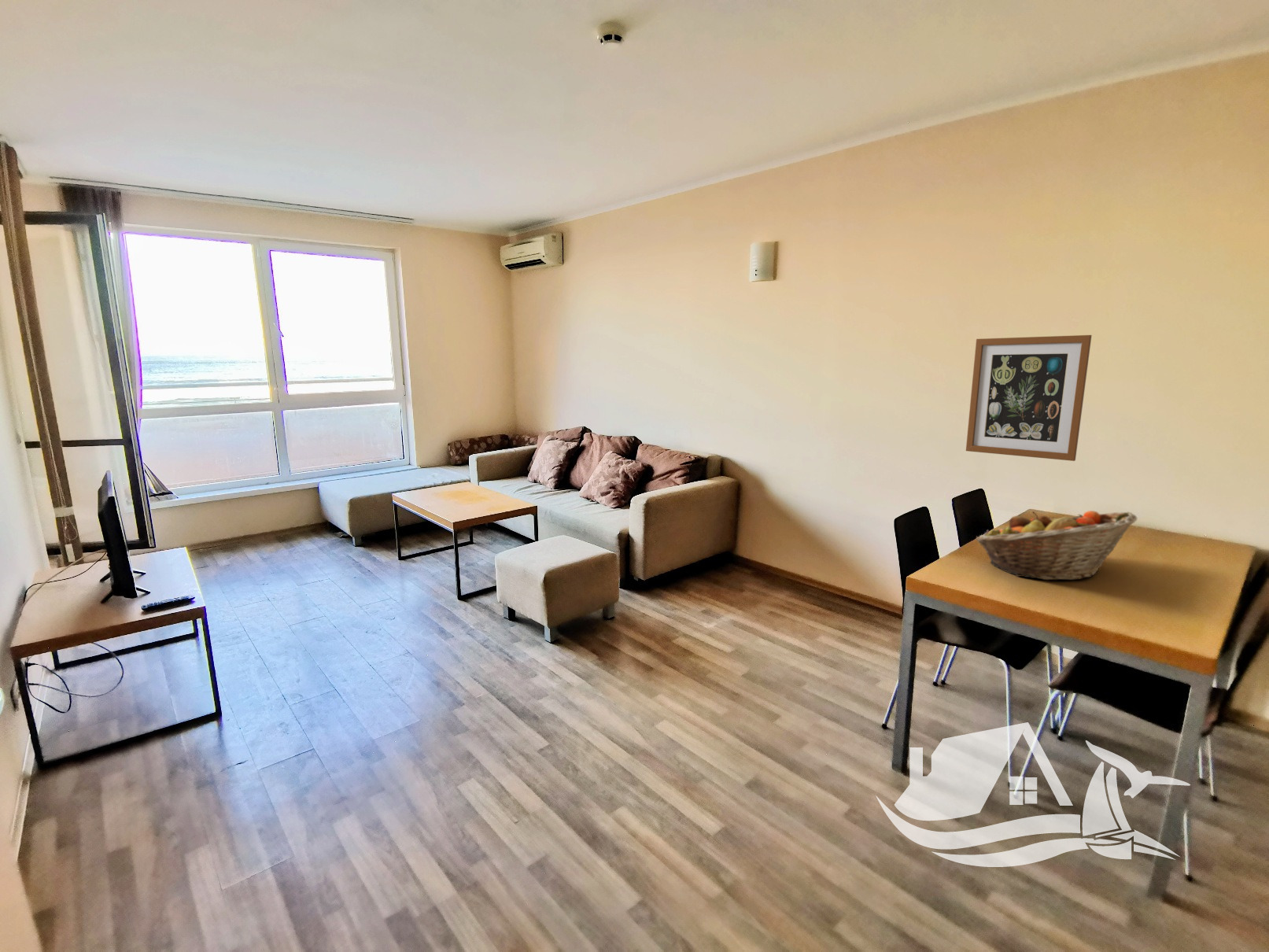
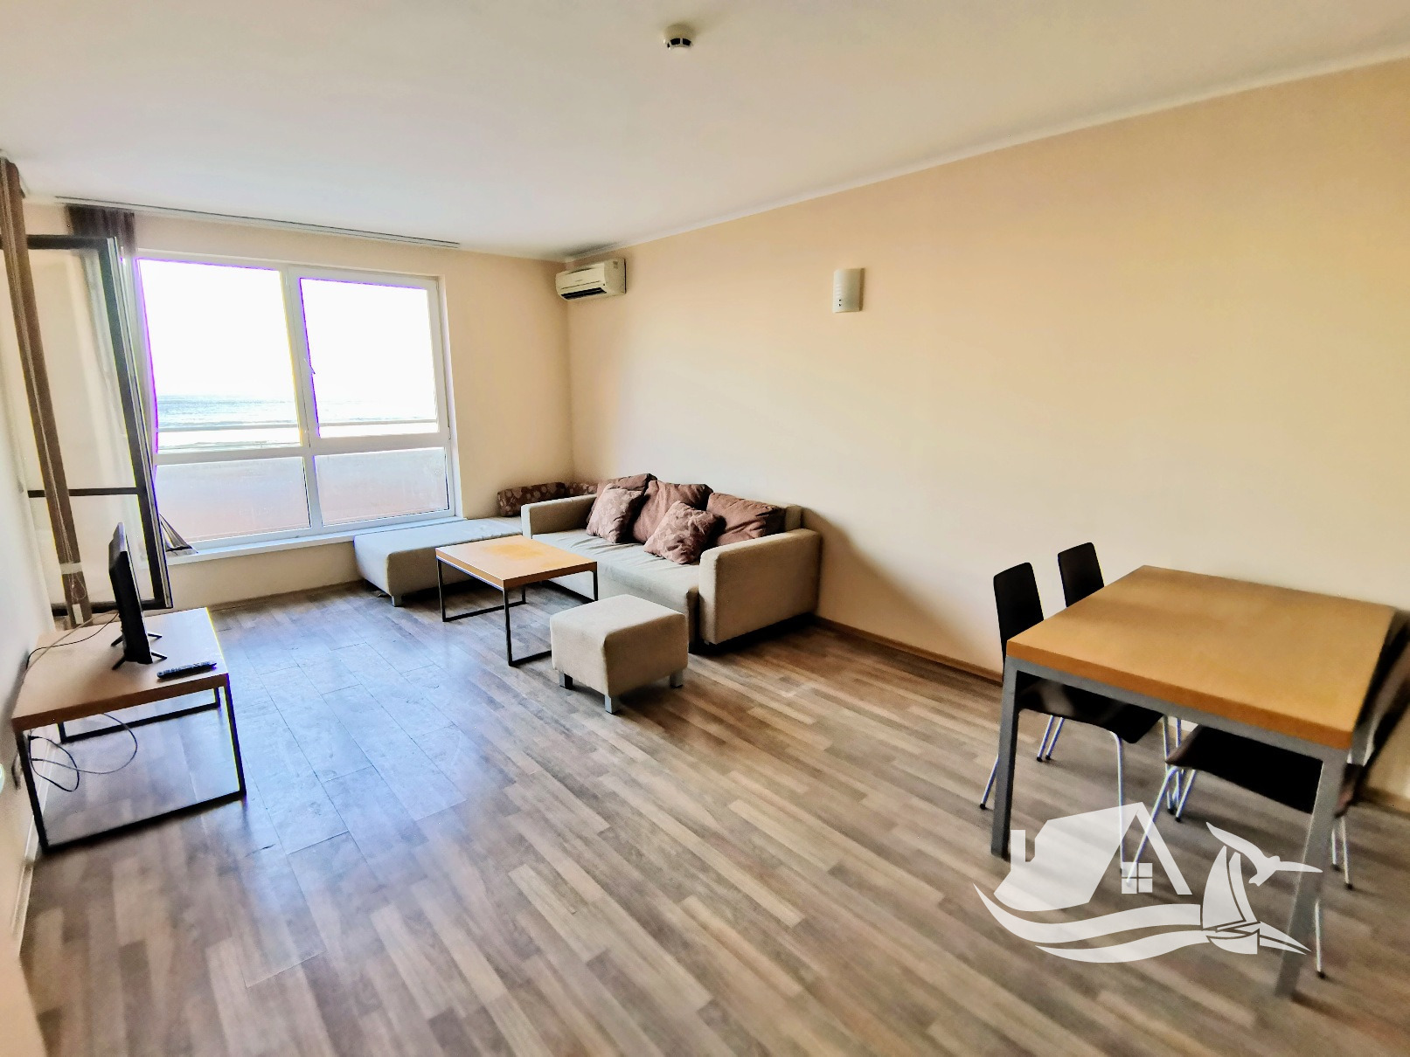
- fruit basket [975,510,1138,581]
- wall art [965,334,1093,462]
